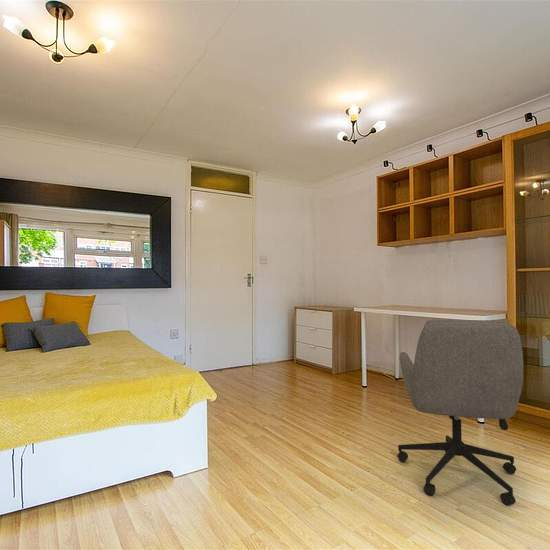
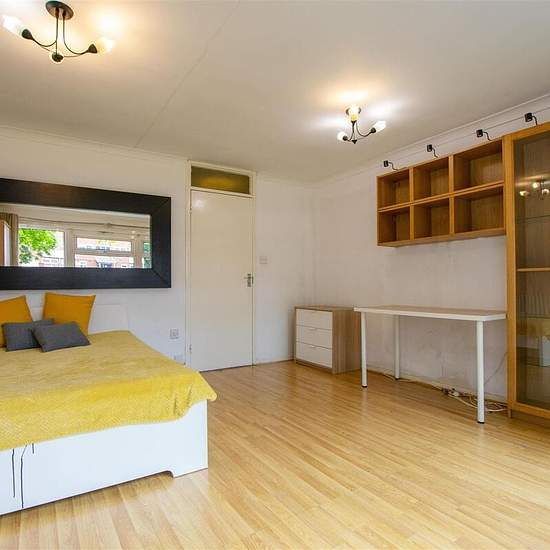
- office chair [396,318,524,507]
